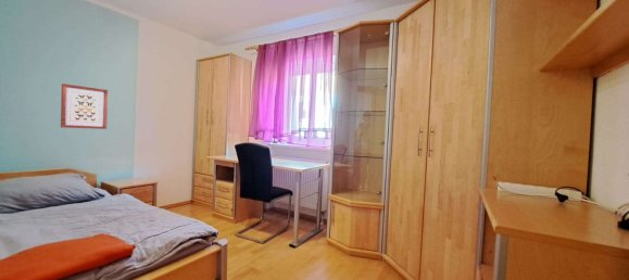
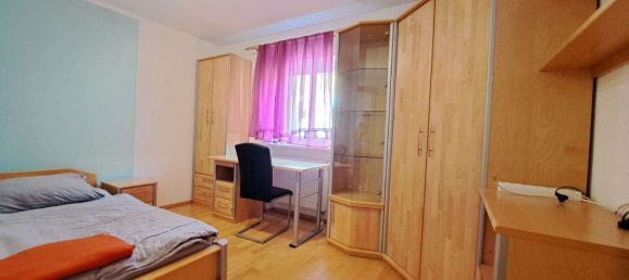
- wall art [60,82,109,130]
